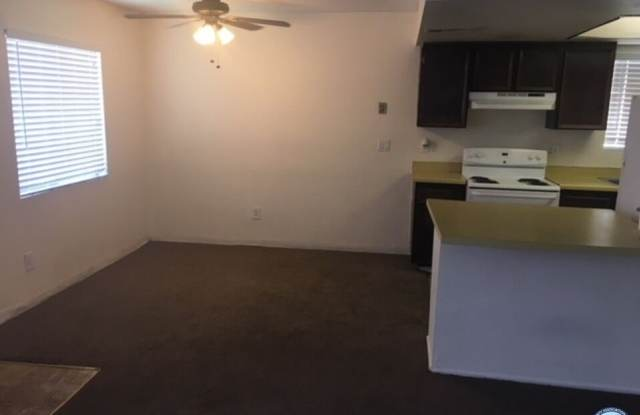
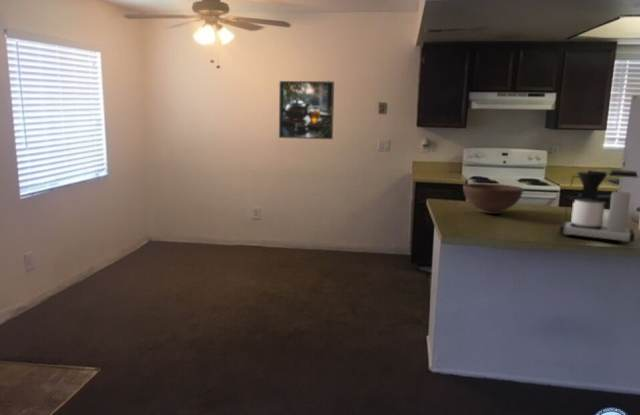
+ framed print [278,80,335,140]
+ coffee maker [558,169,640,245]
+ fruit bowl [462,182,524,215]
